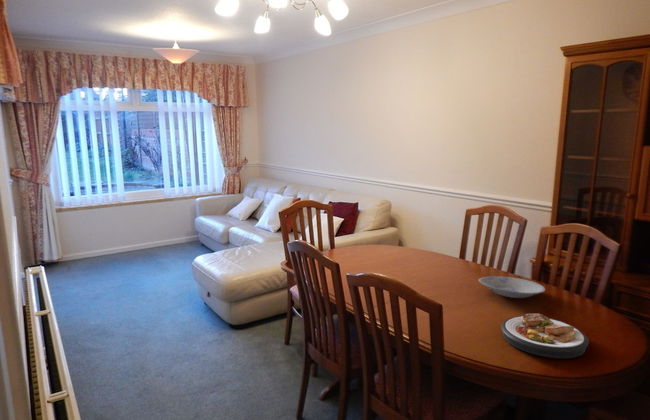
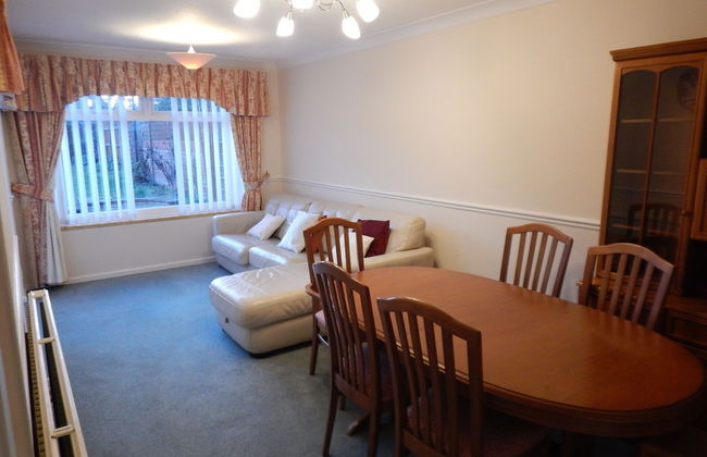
- plate [500,312,590,359]
- bowl [478,275,546,299]
